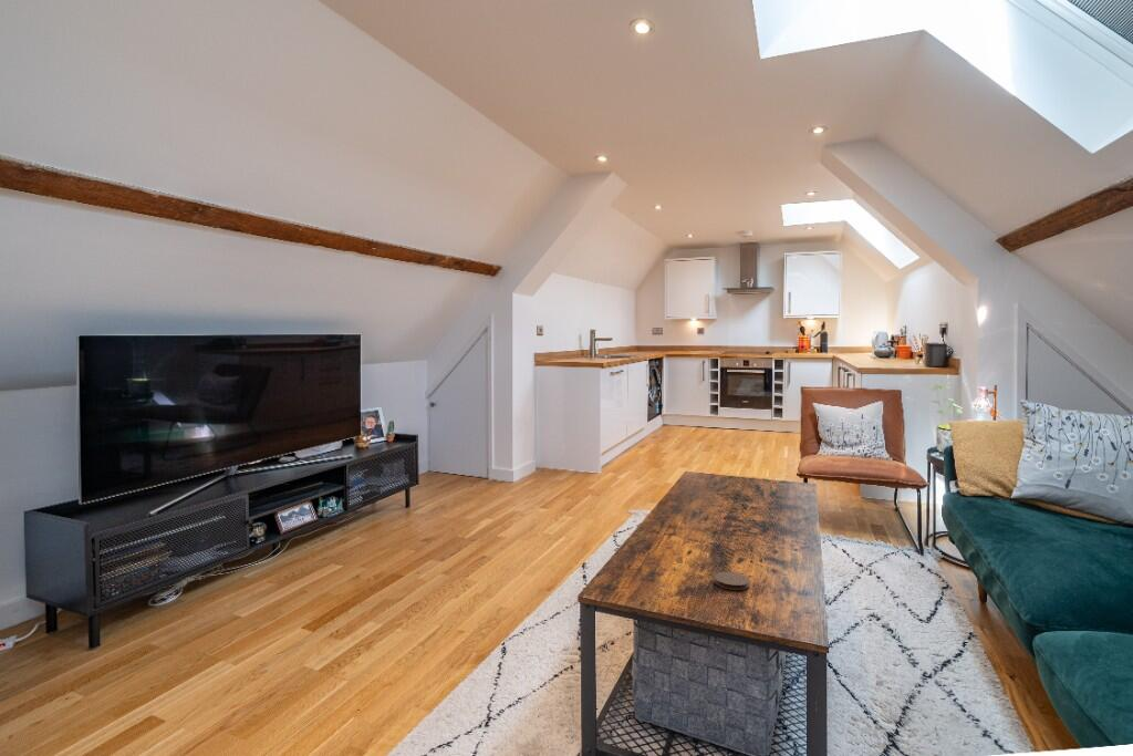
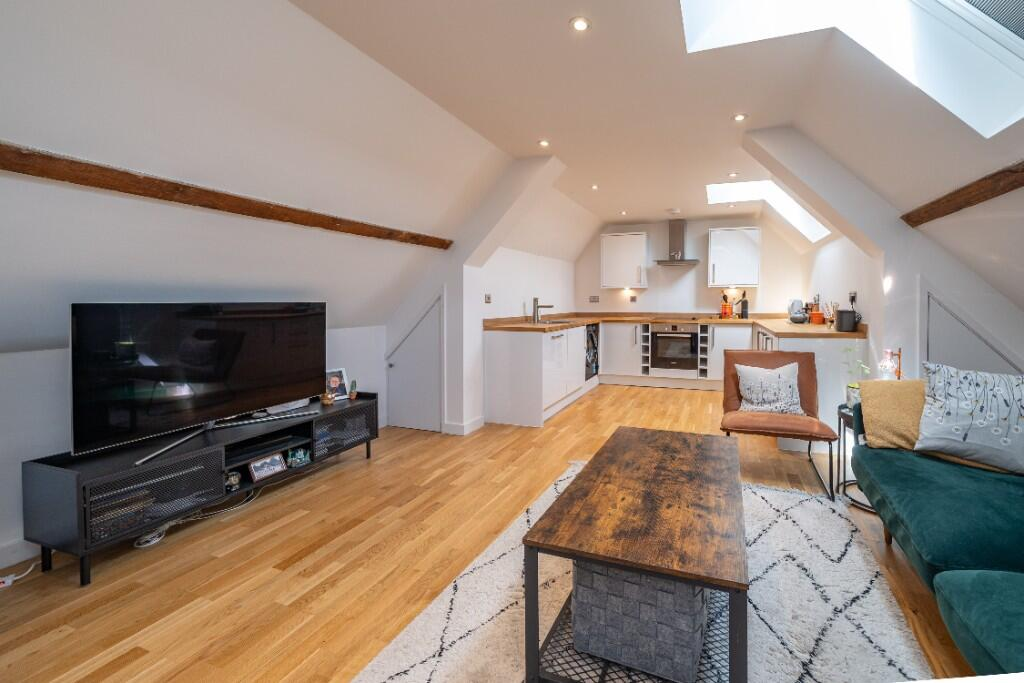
- coaster [714,571,751,591]
